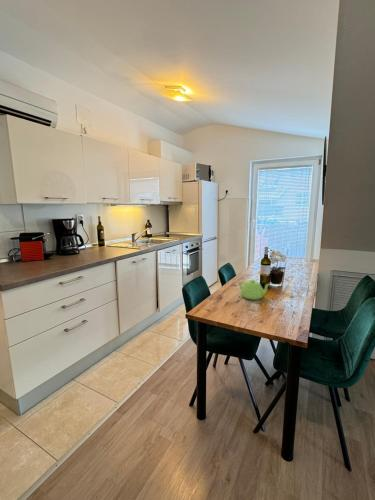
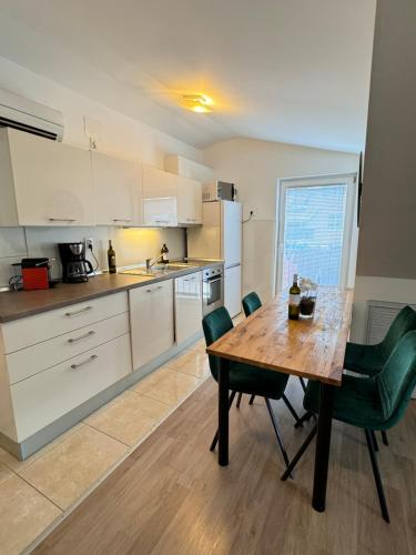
- teapot [238,279,271,301]
